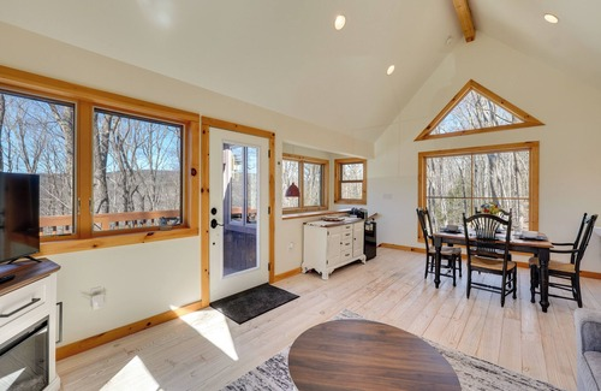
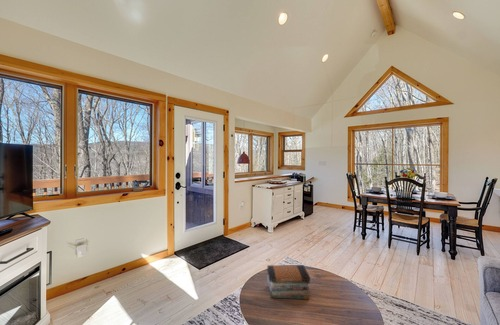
+ book stack [266,264,311,300]
